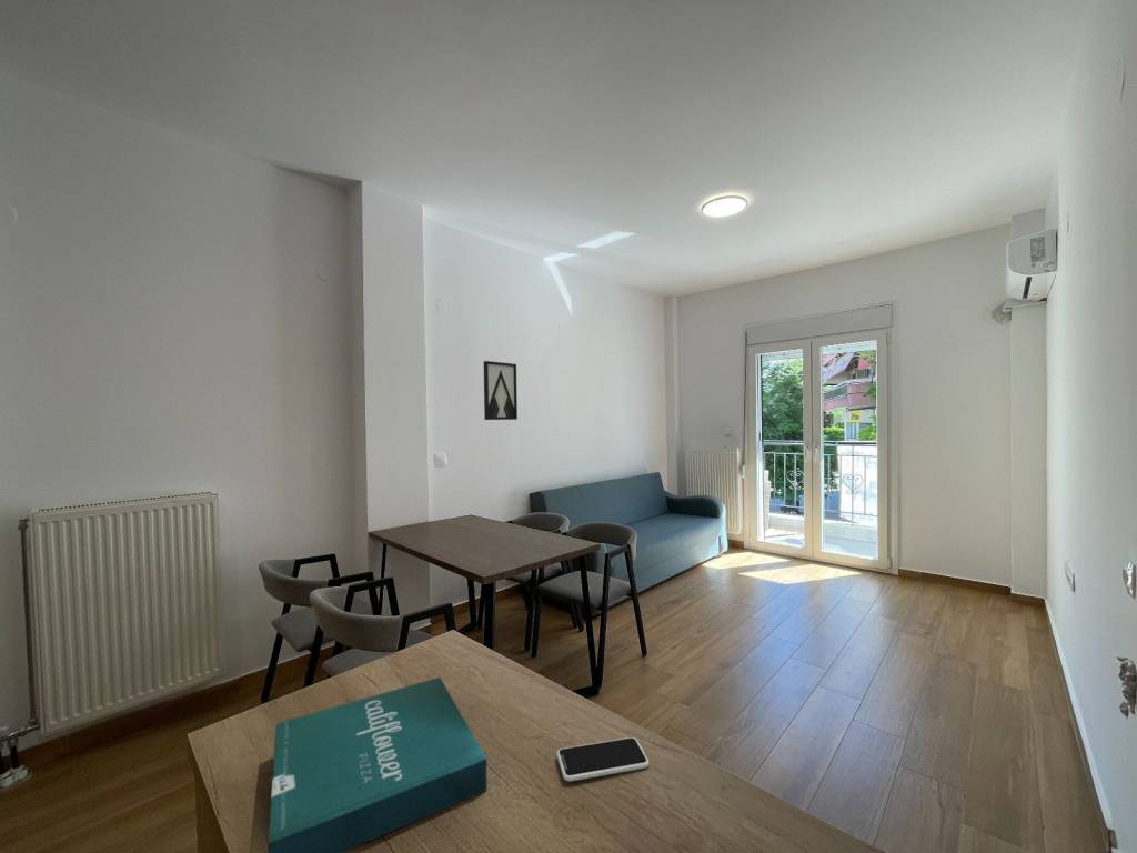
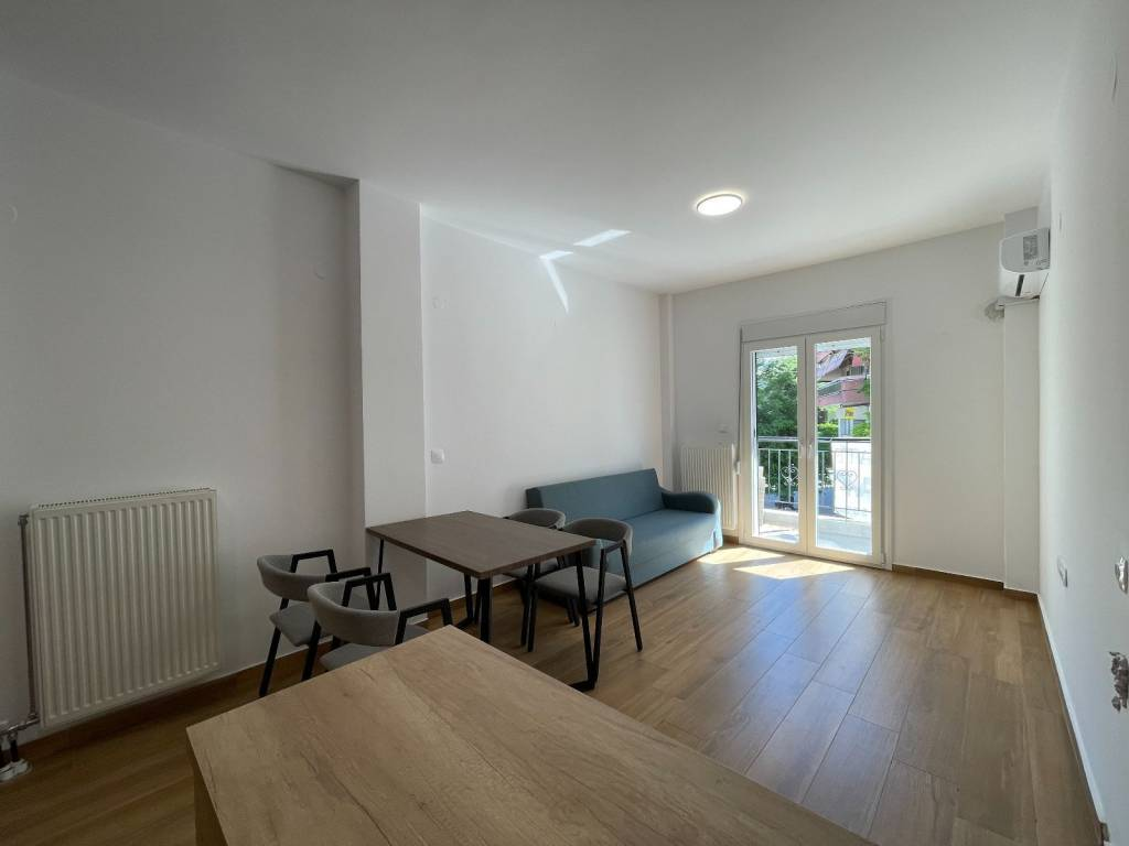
- wall art [483,360,519,421]
- pizza box [266,676,489,853]
- smartphone [556,736,650,782]
